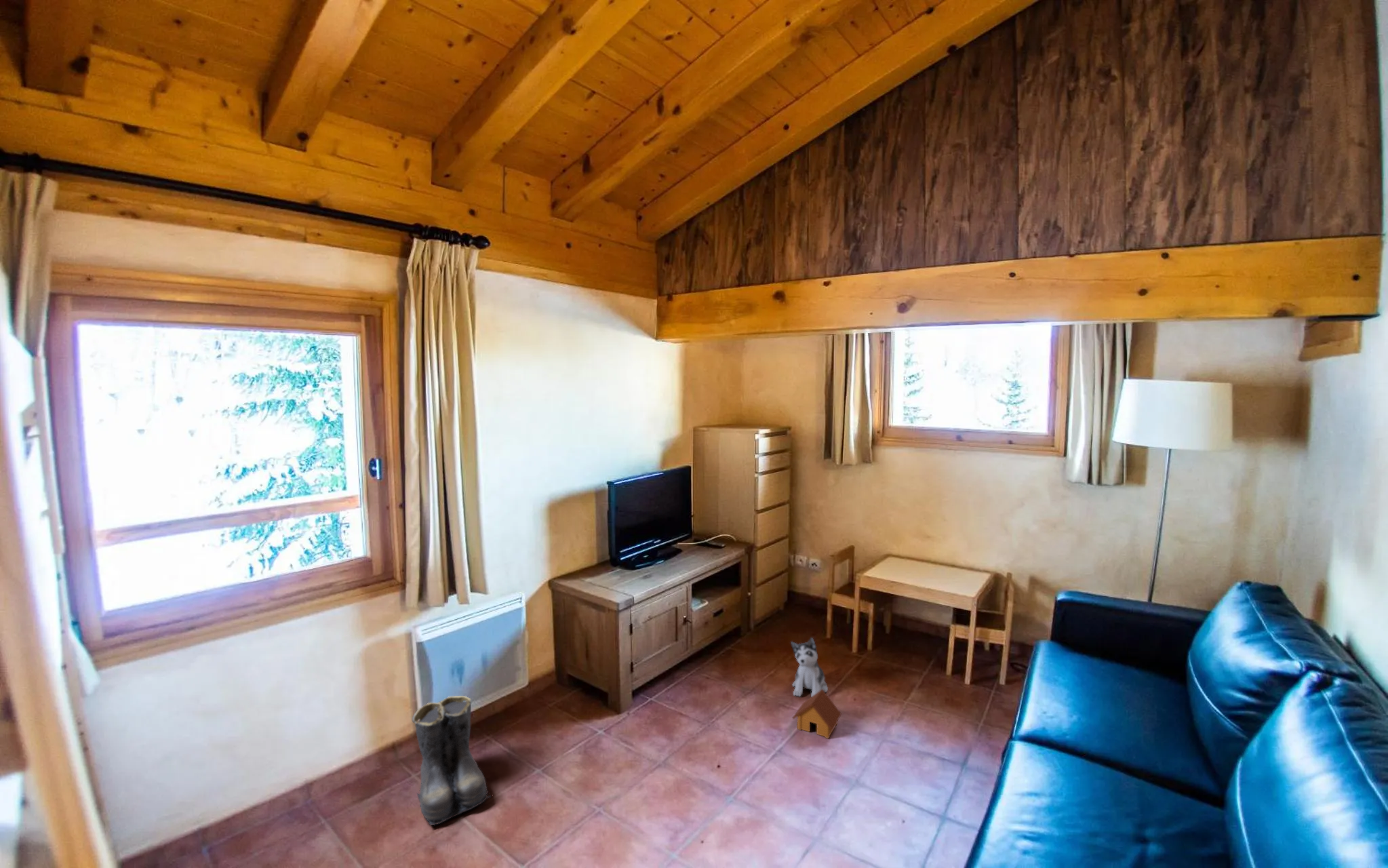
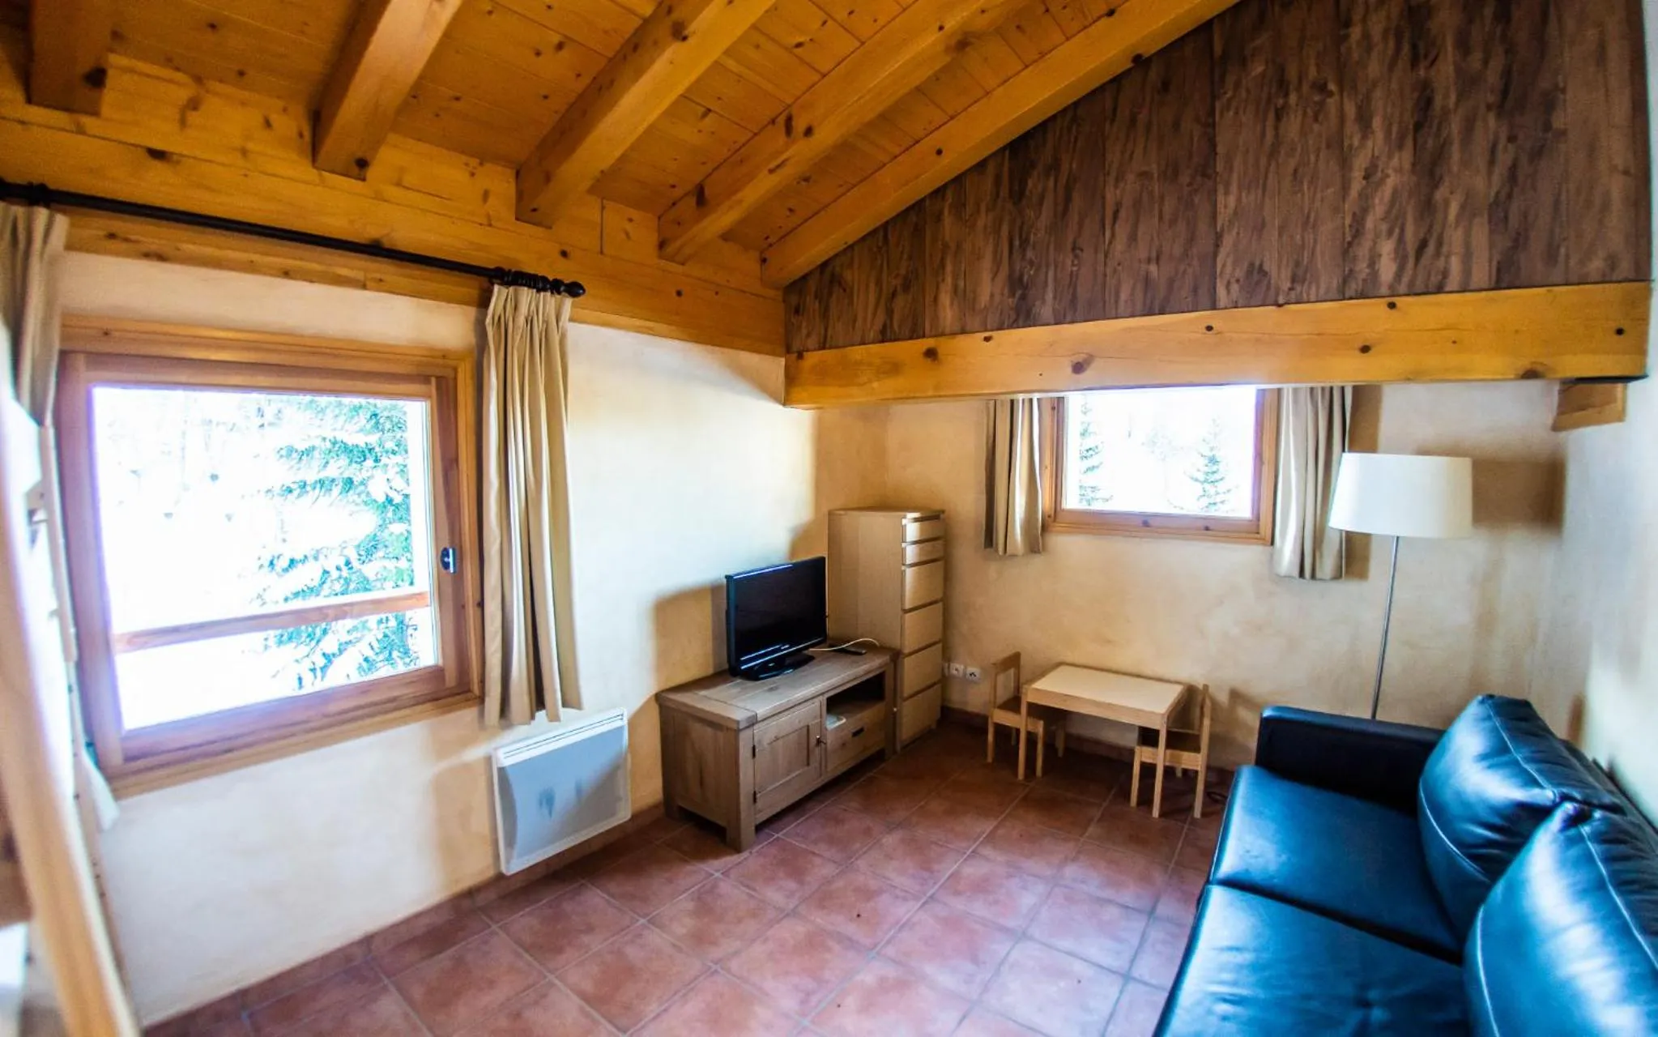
- toy house [792,690,842,739]
- boots [412,695,492,826]
- plush toy [790,637,829,697]
